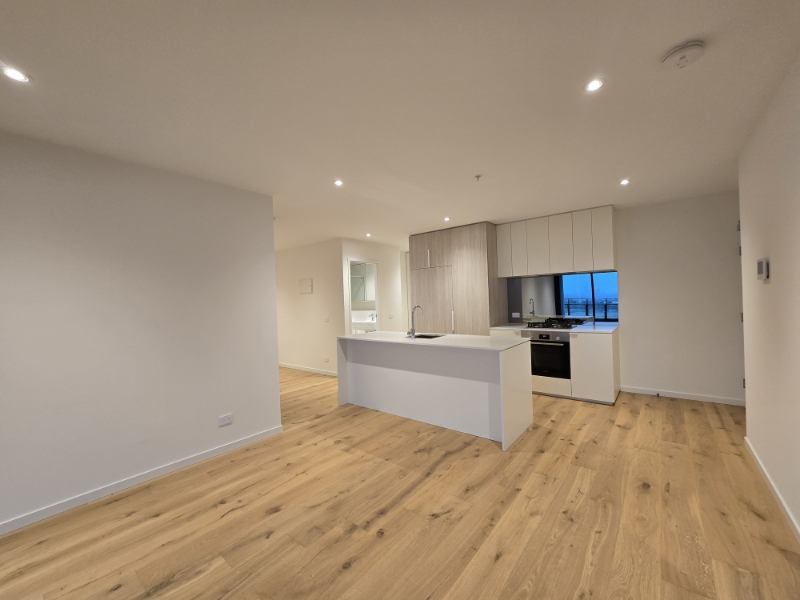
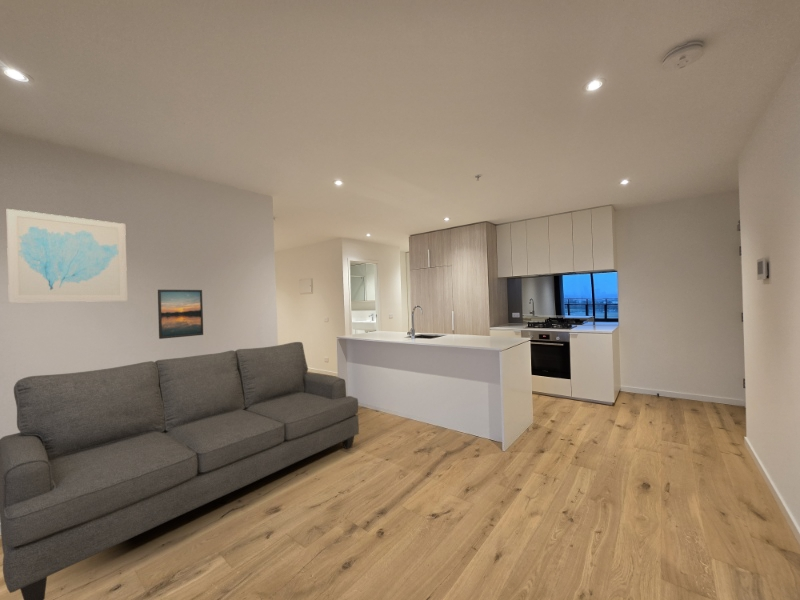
+ wall art [6,208,128,304]
+ sofa [0,341,360,600]
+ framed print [157,289,204,340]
